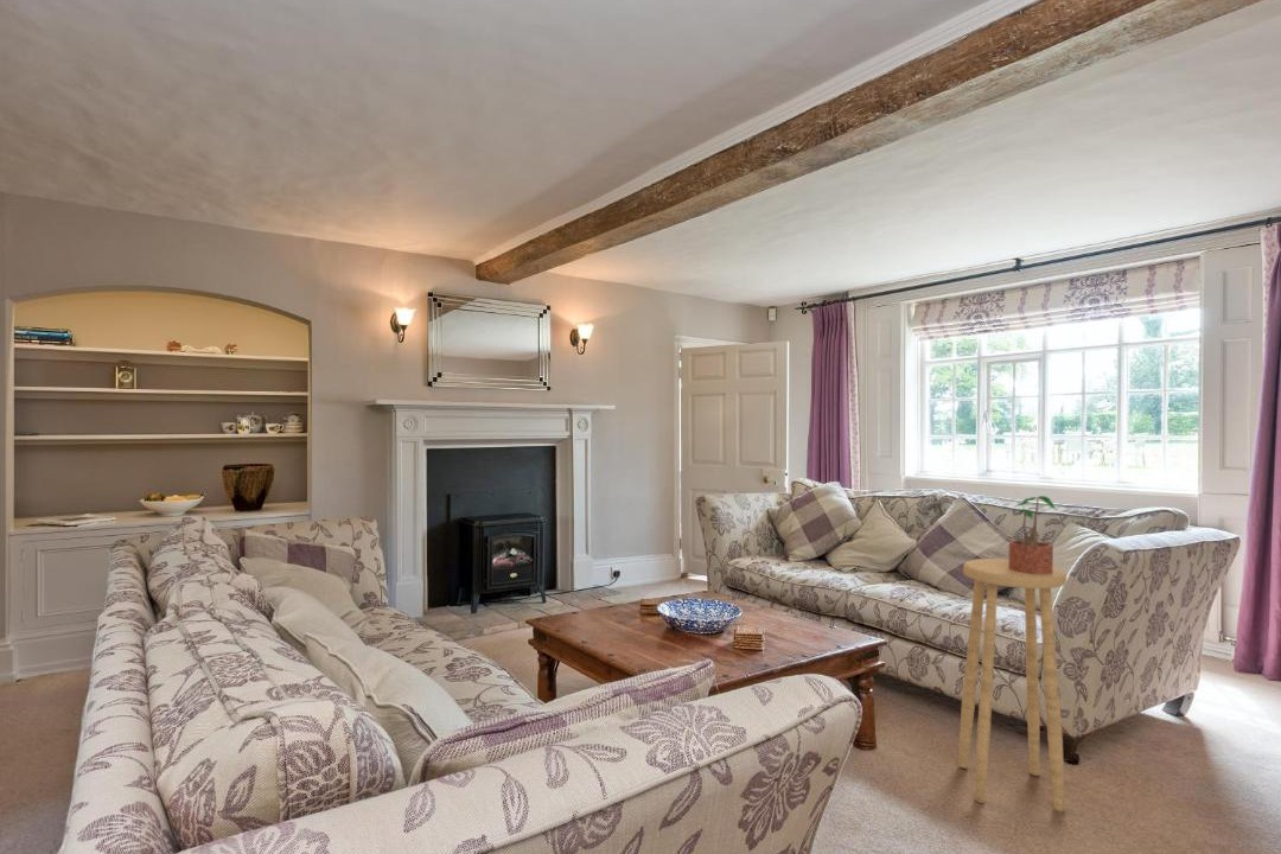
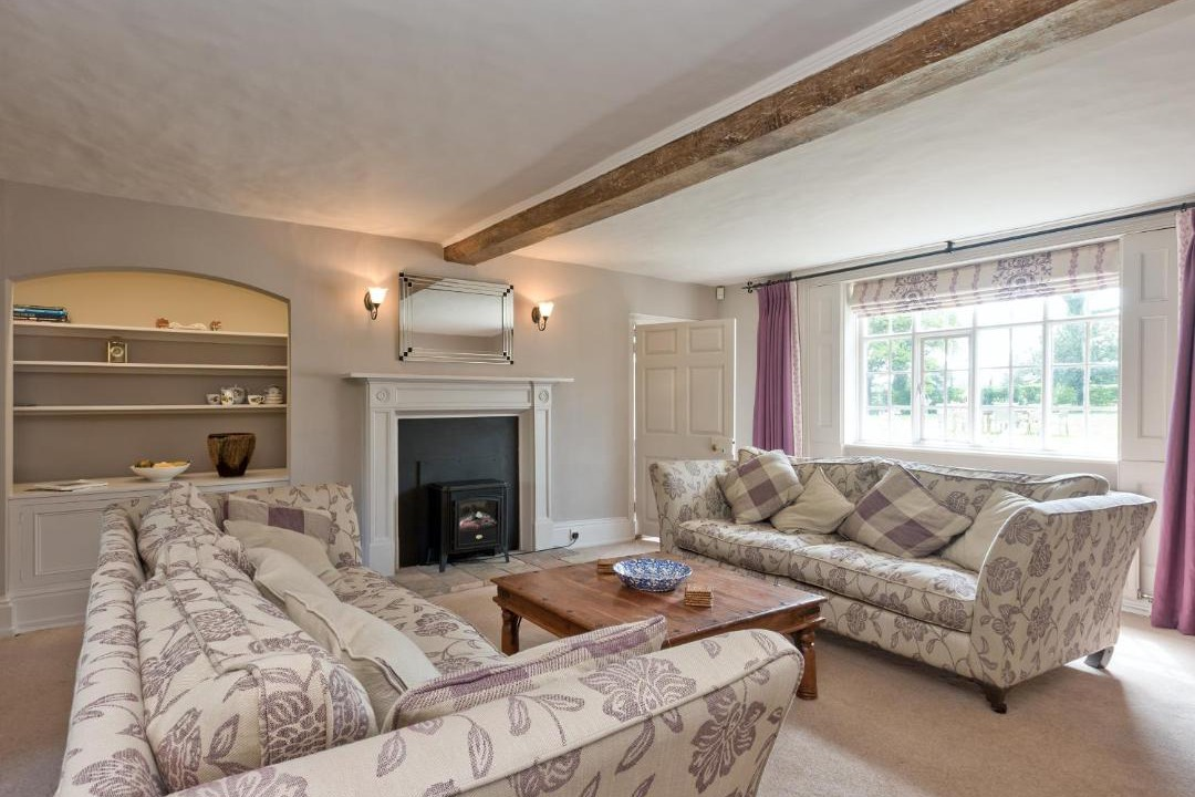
- potted plant [1008,495,1057,574]
- stool [957,557,1068,812]
